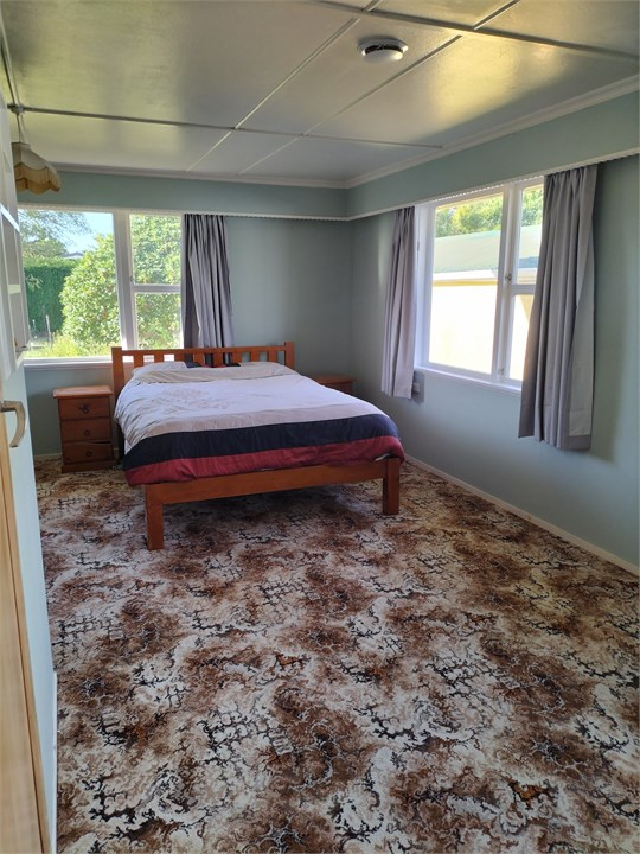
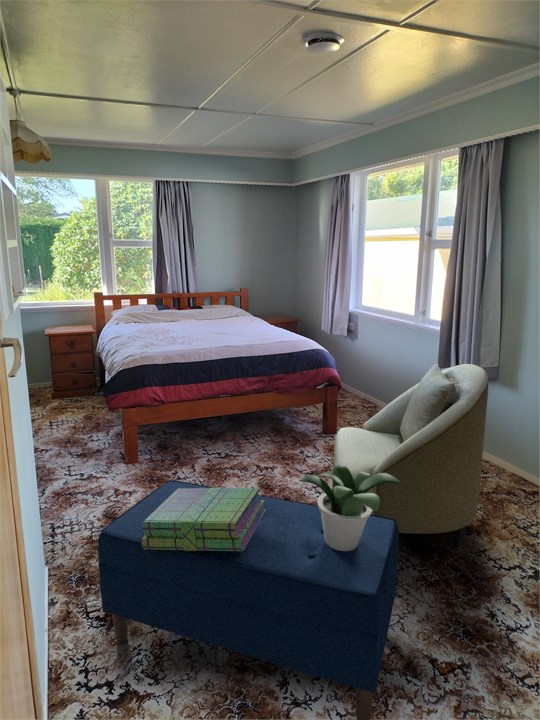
+ bench [97,479,400,720]
+ stack of books [142,487,266,551]
+ potted plant [298,464,401,551]
+ armchair [333,363,489,550]
